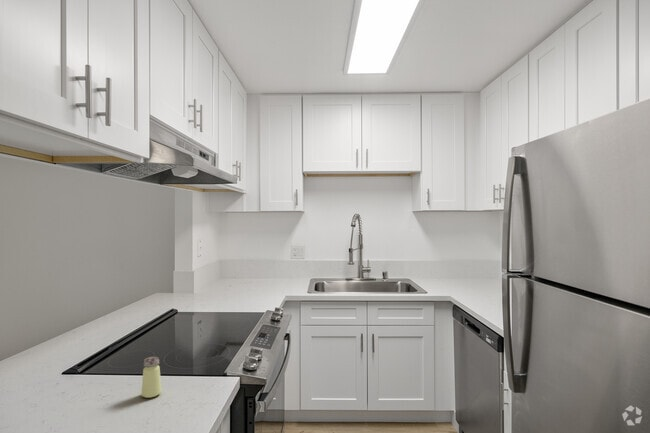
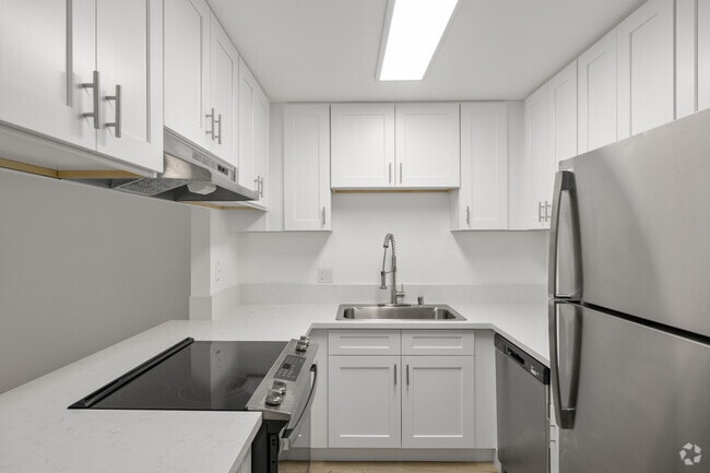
- saltshaker [140,356,163,399]
